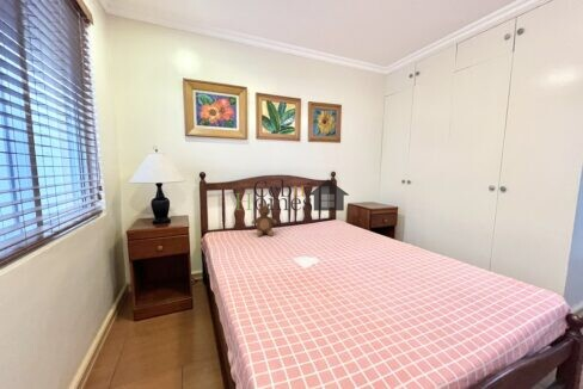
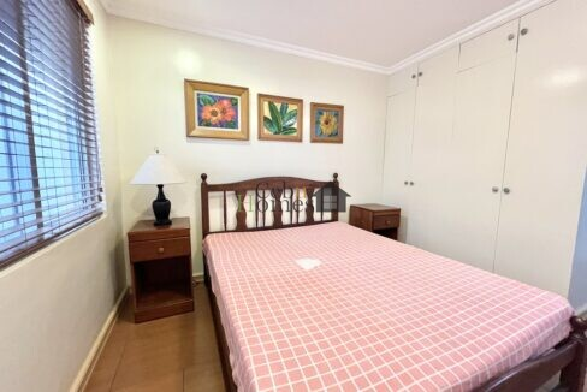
- teddy bear [251,202,278,237]
